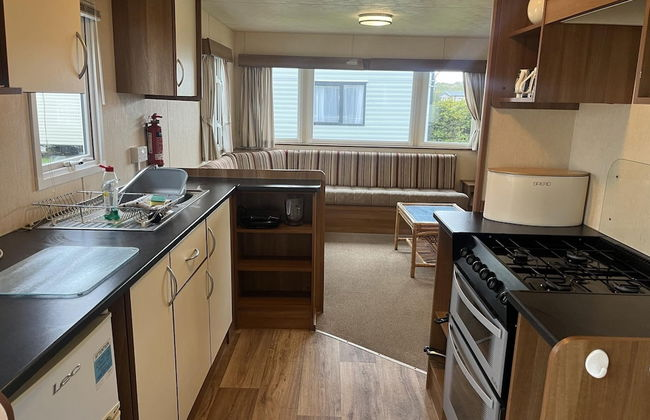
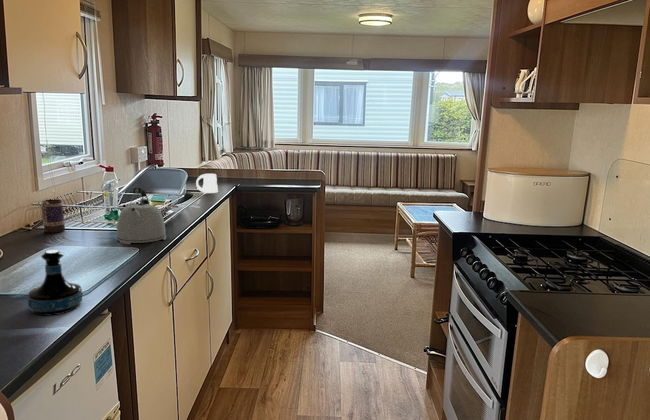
+ mug [40,198,66,234]
+ mug [195,173,219,194]
+ tequila bottle [27,249,83,317]
+ kettle [115,187,167,245]
